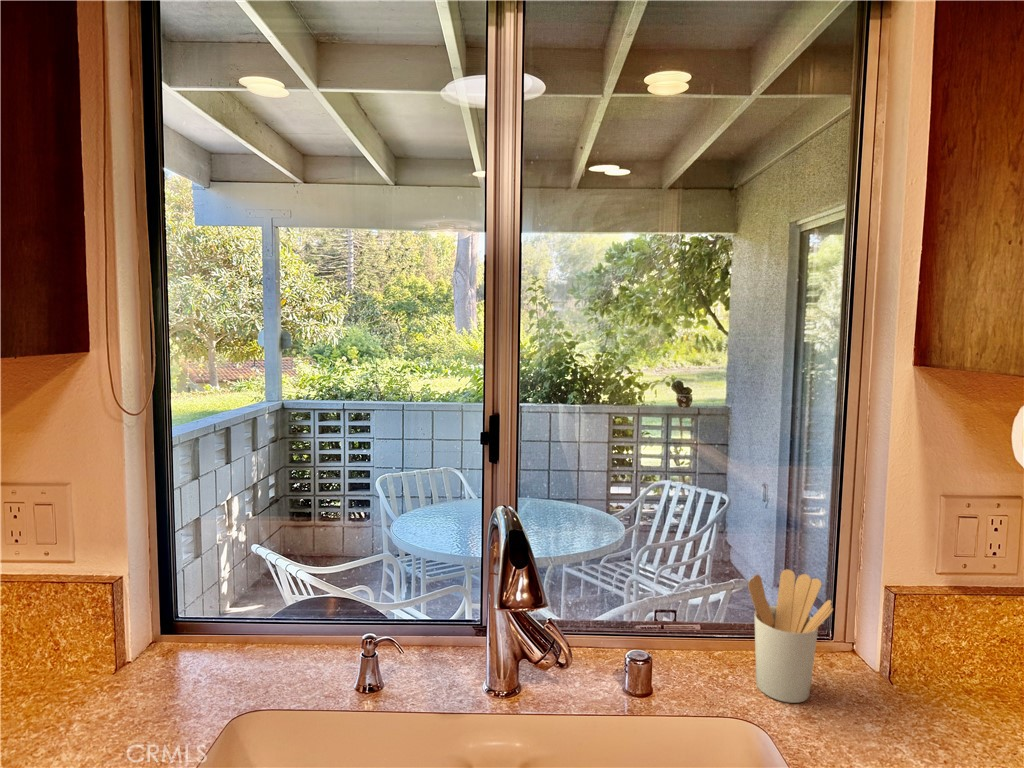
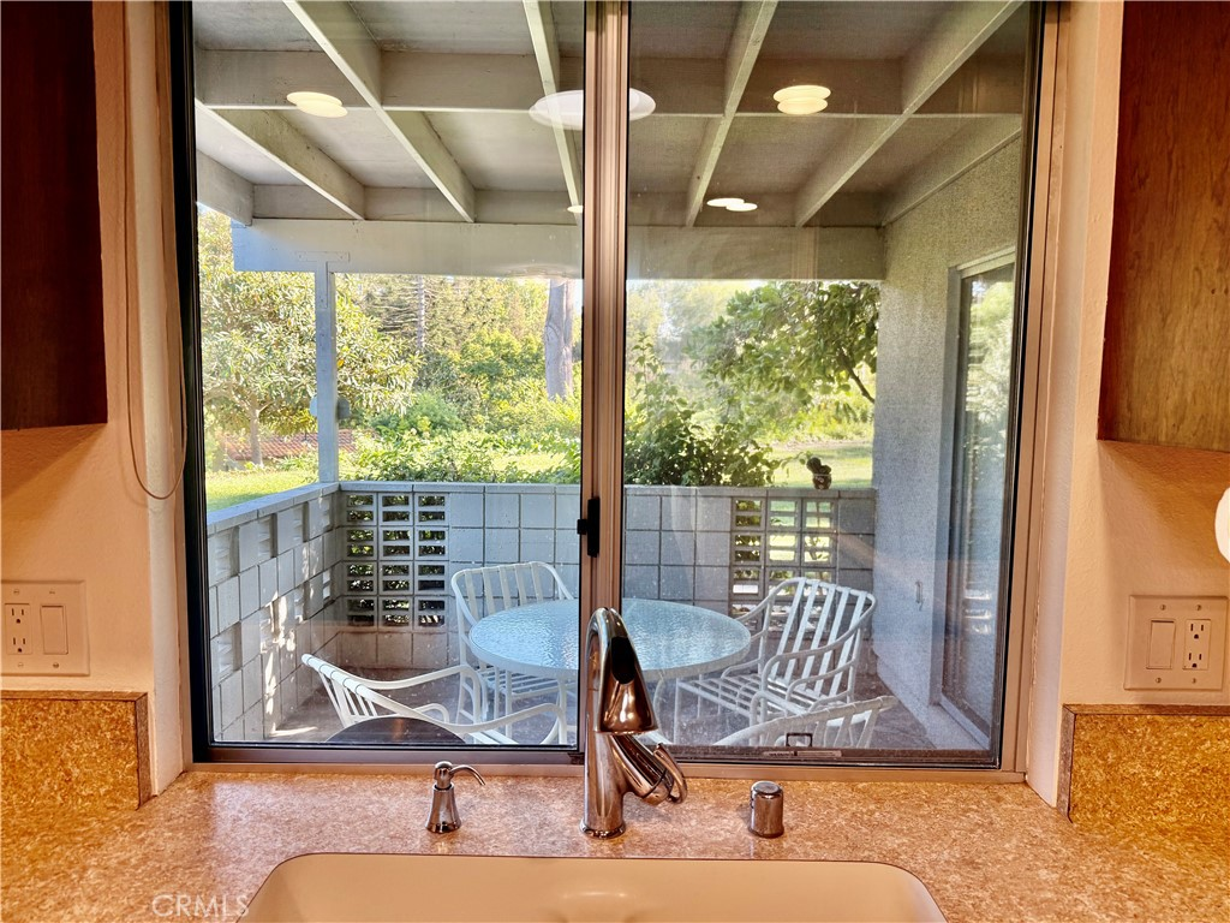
- utensil holder [747,568,834,704]
